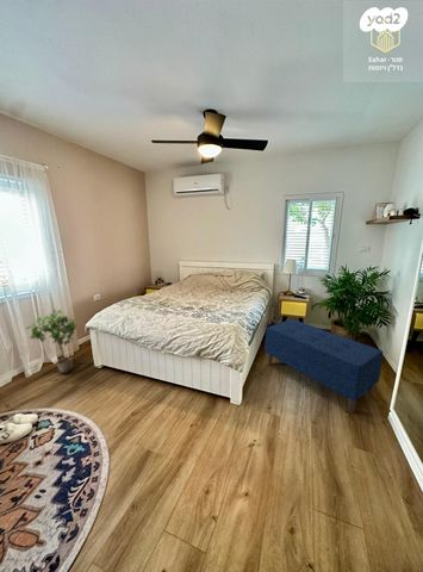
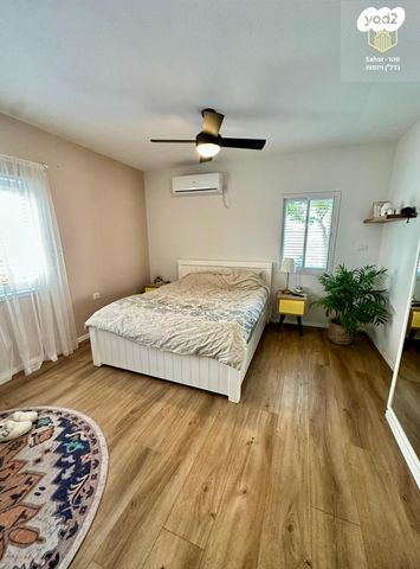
- bench [263,318,384,415]
- potted plant [25,307,77,374]
